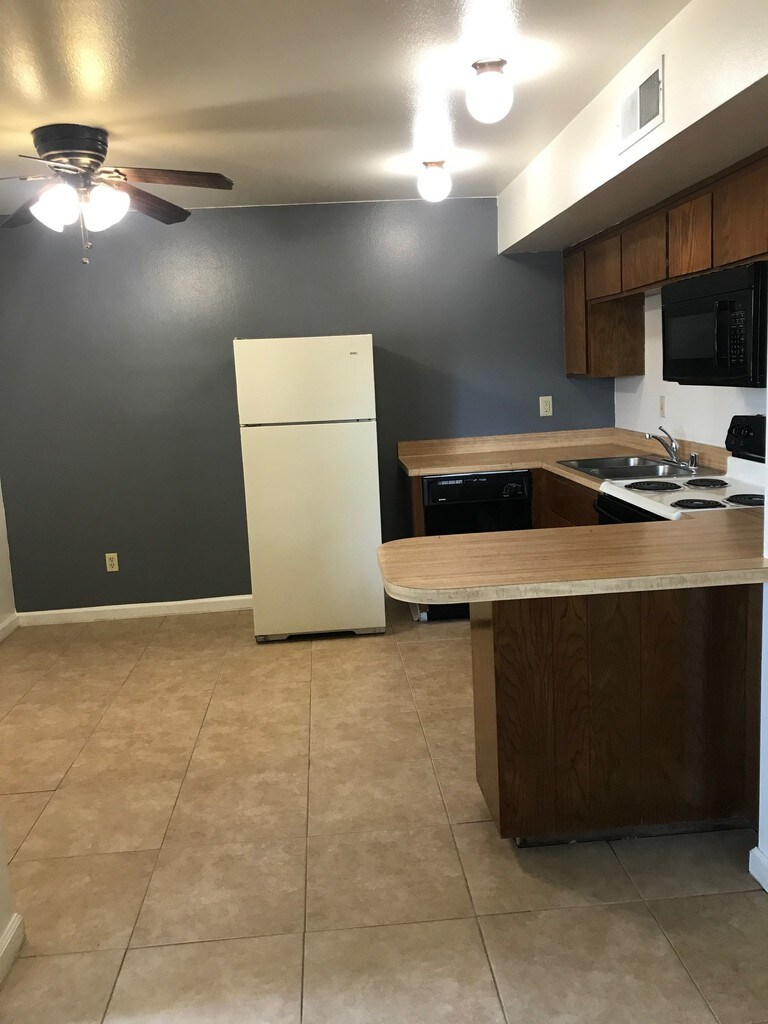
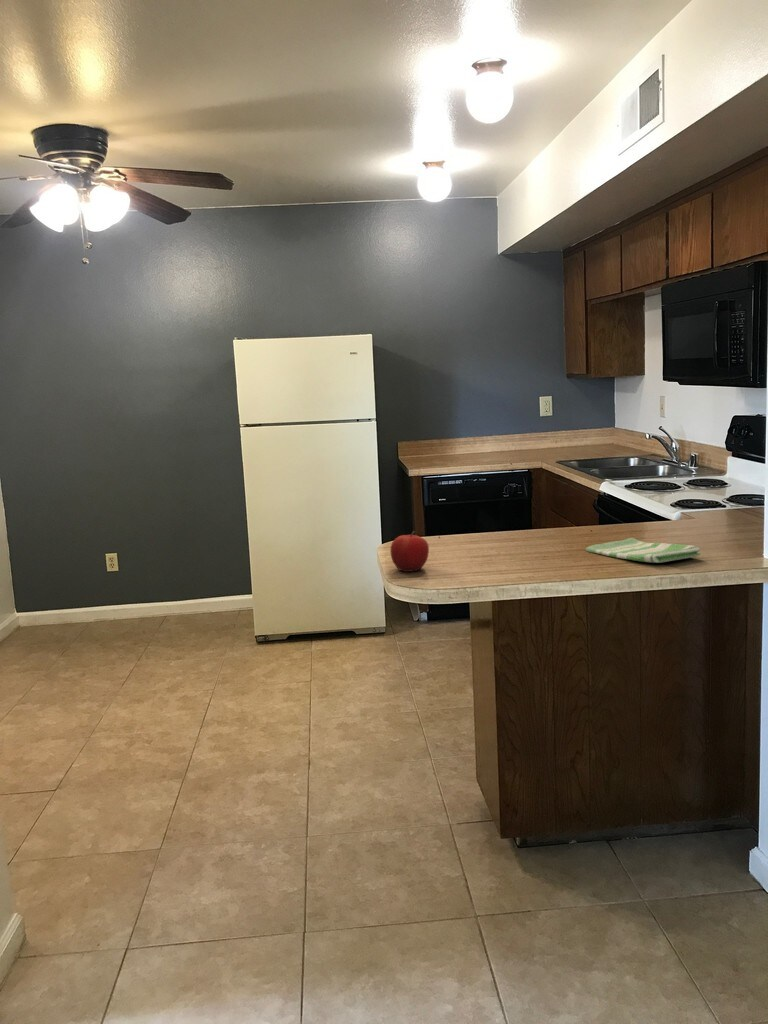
+ fruit [389,530,430,573]
+ dish towel [585,537,701,564]
